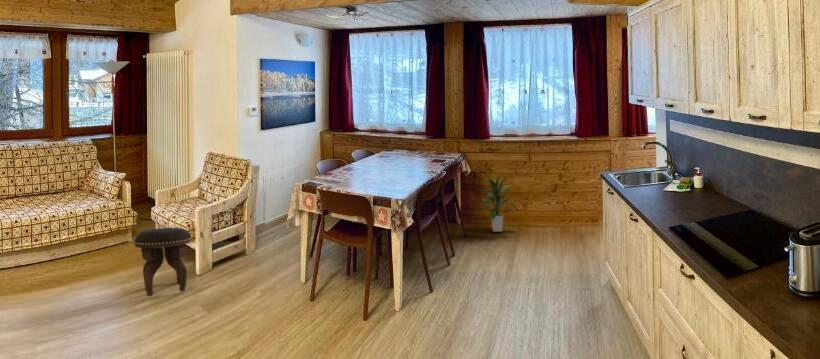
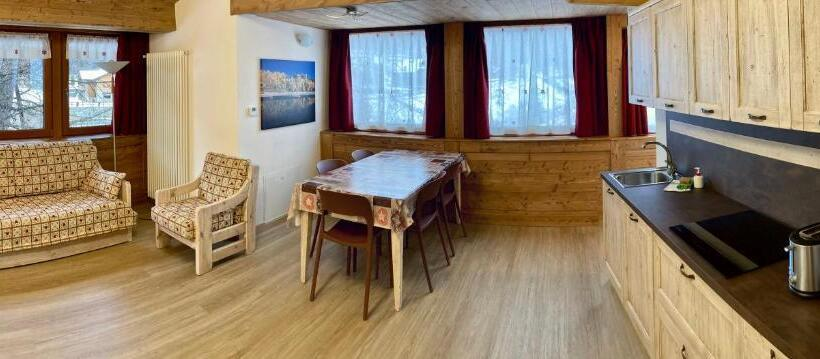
- footstool [133,227,193,297]
- indoor plant [475,173,518,233]
